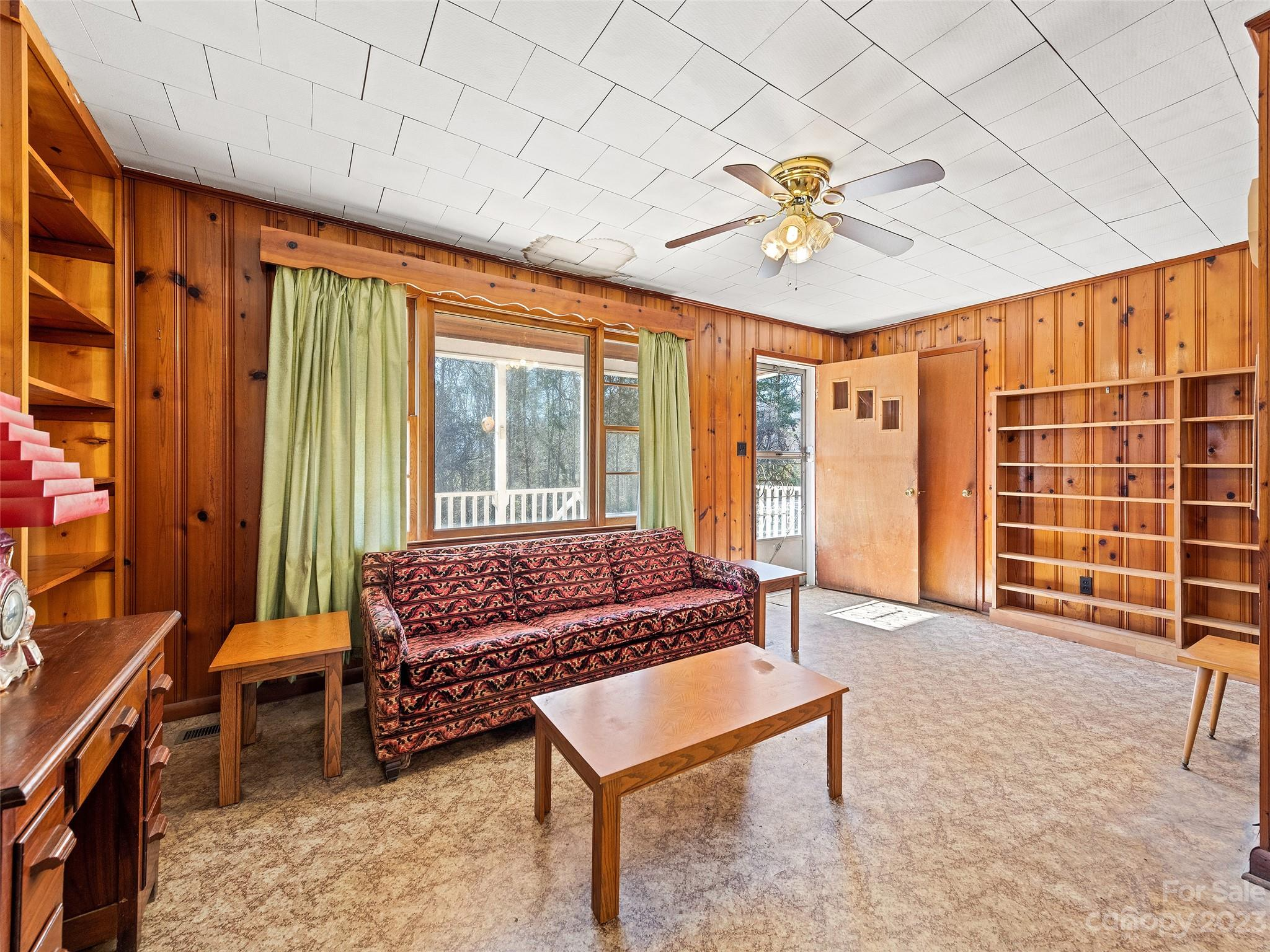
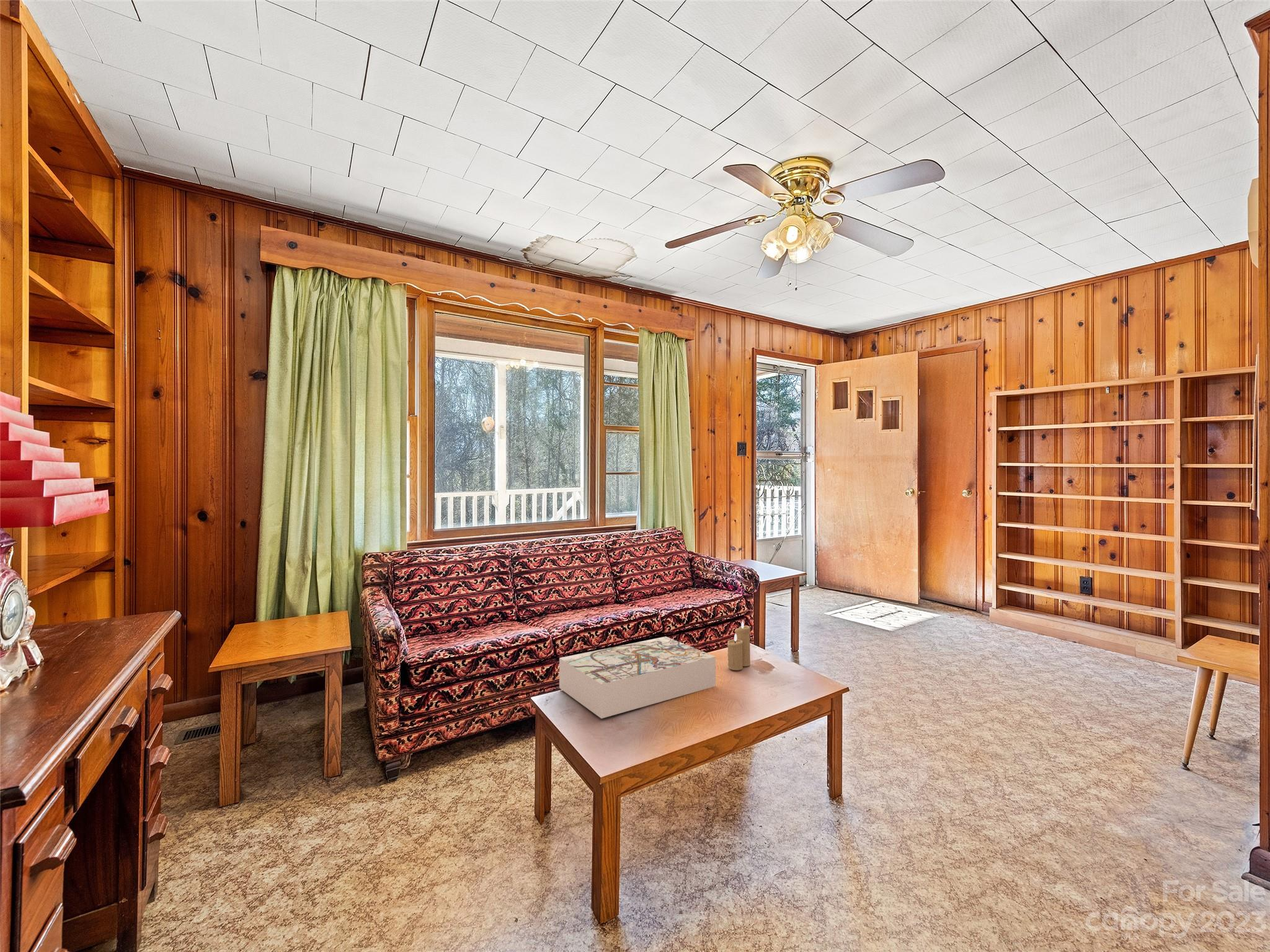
+ candle [727,620,751,671]
+ board game [559,636,716,719]
